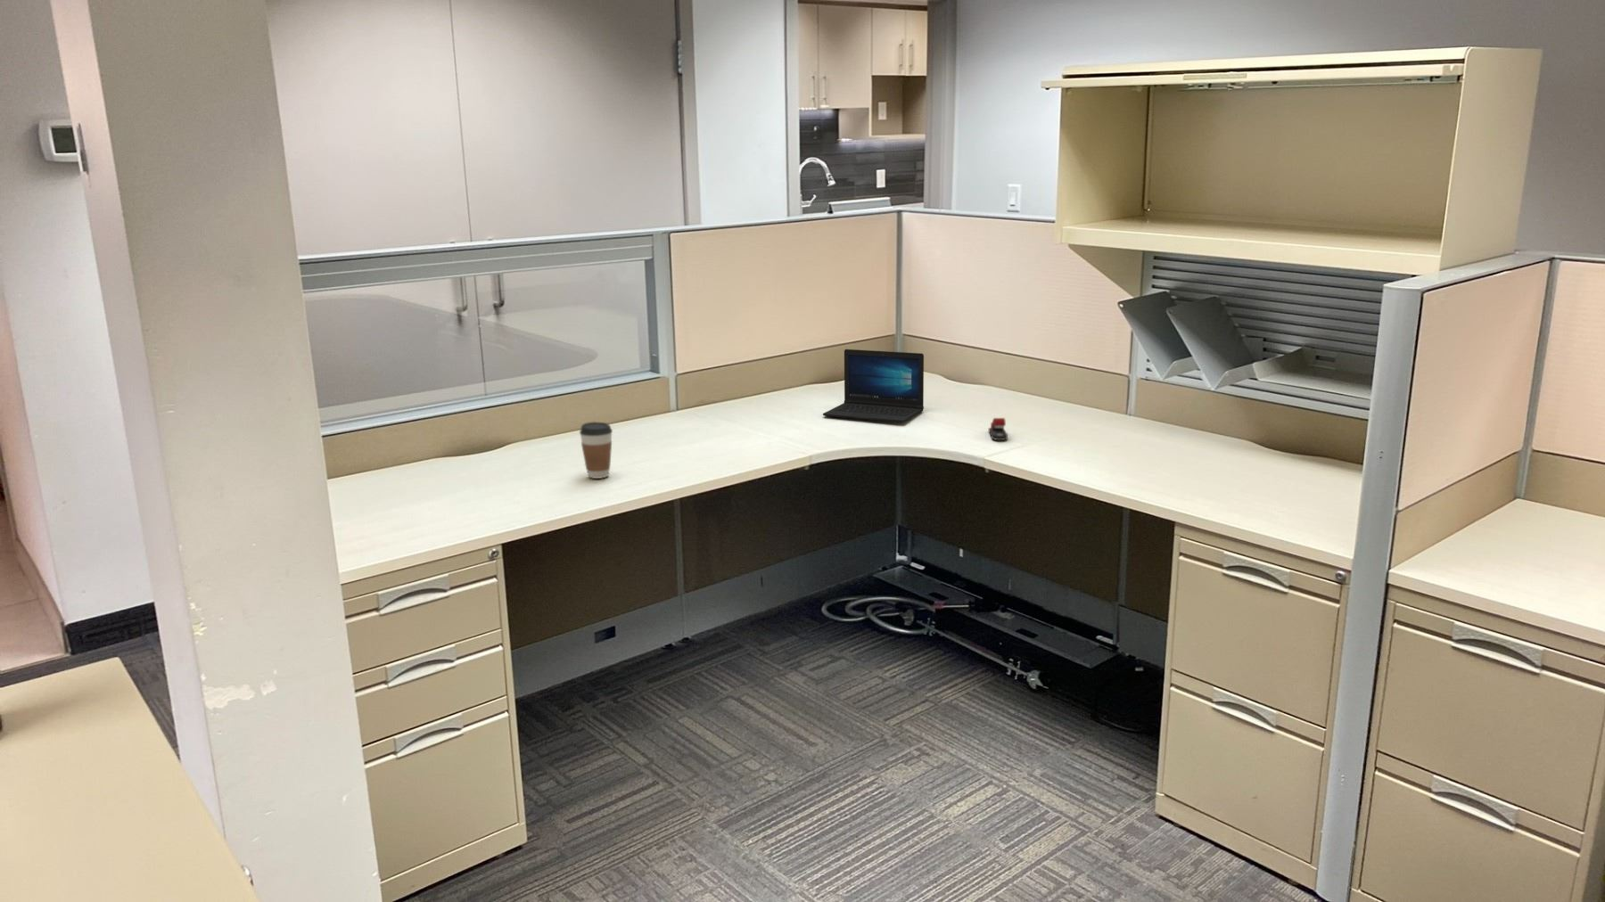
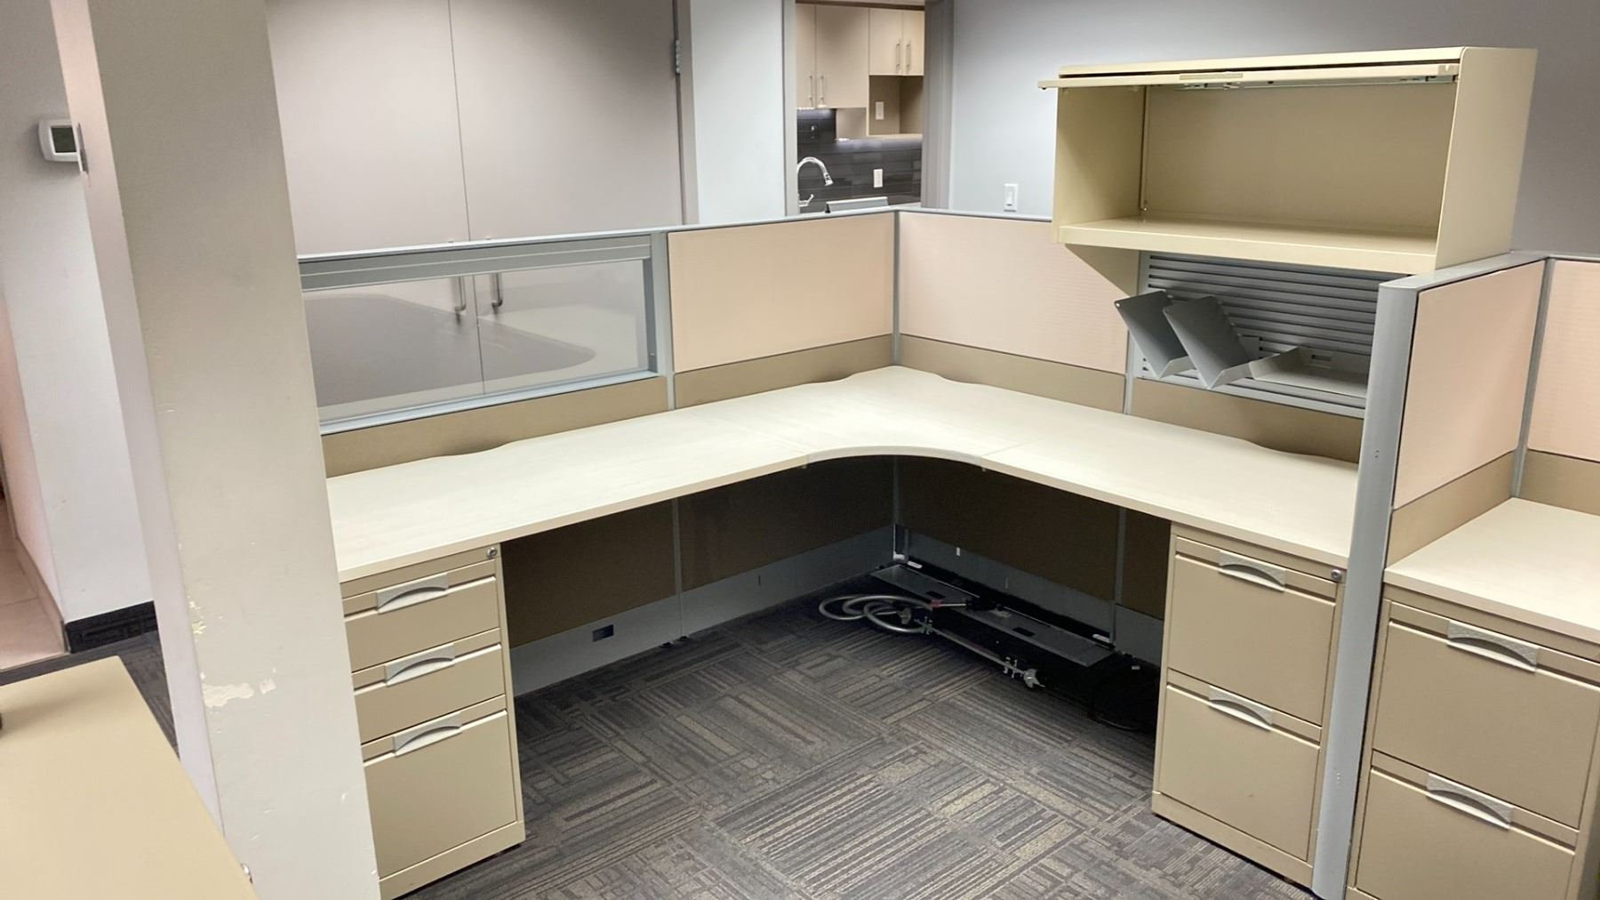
- stapler [988,417,1009,442]
- coffee cup [579,421,614,479]
- laptop [822,348,925,423]
